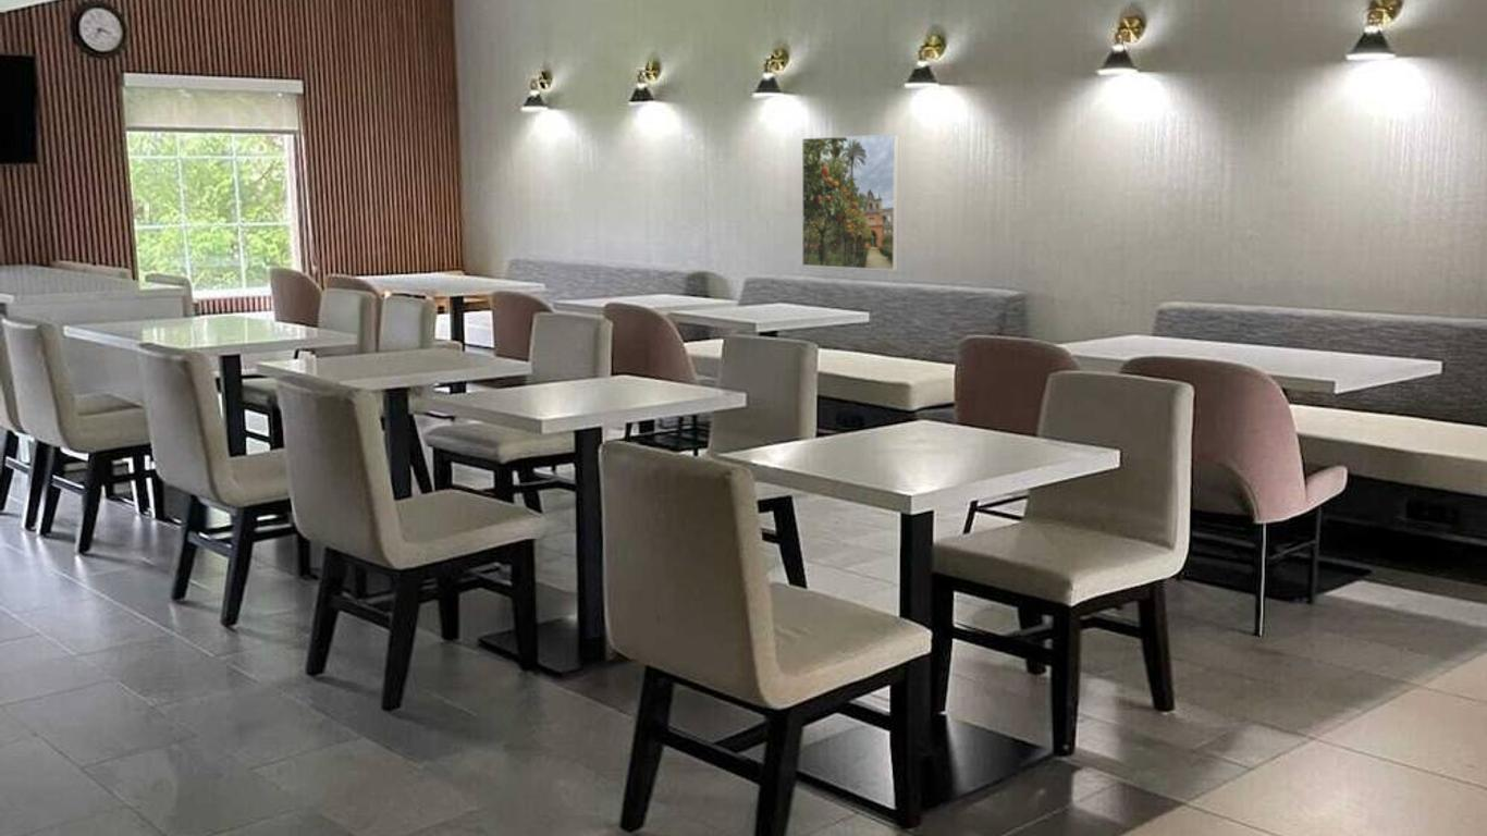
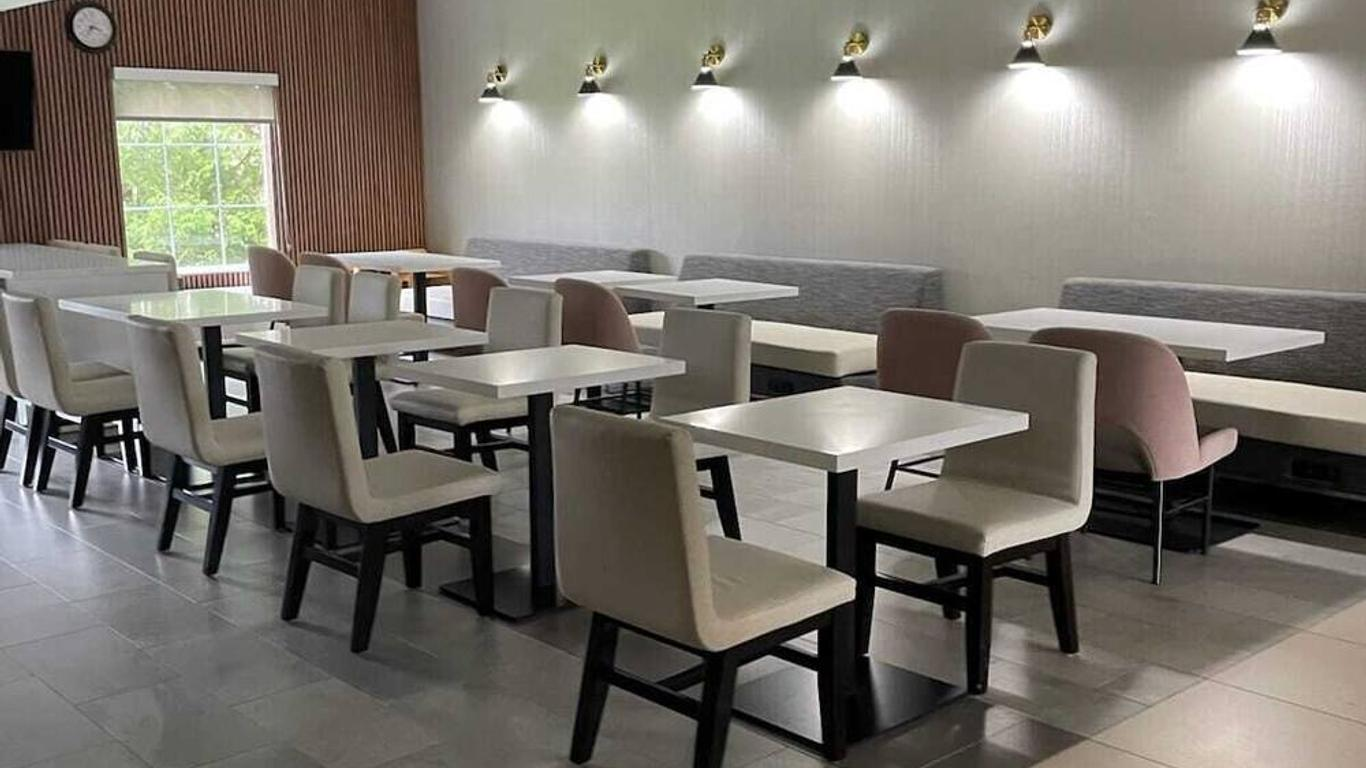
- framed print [801,133,899,271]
